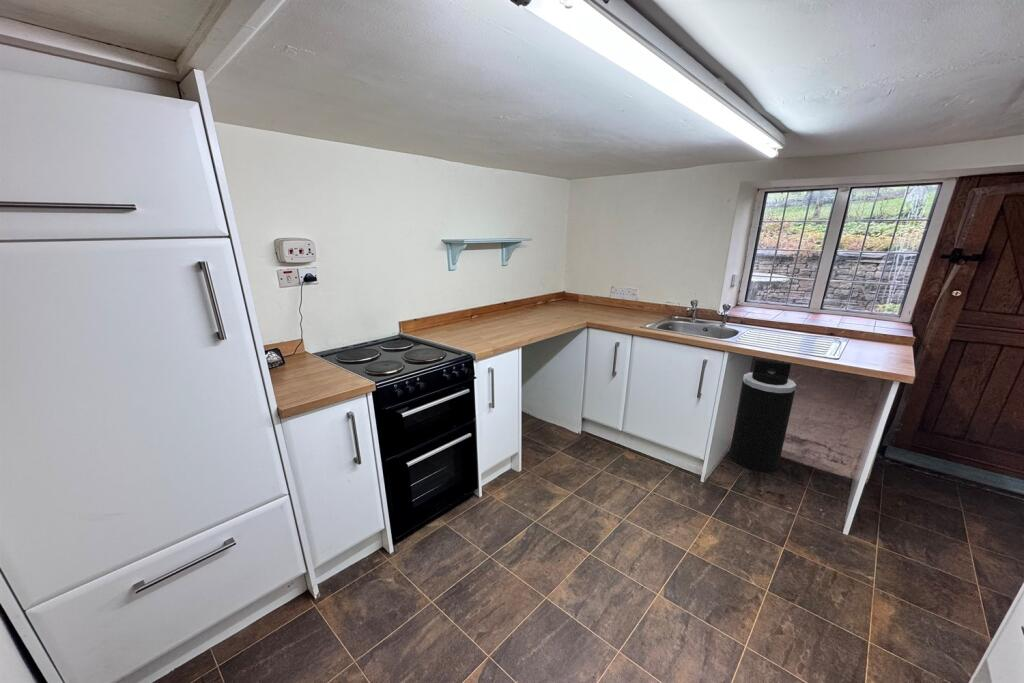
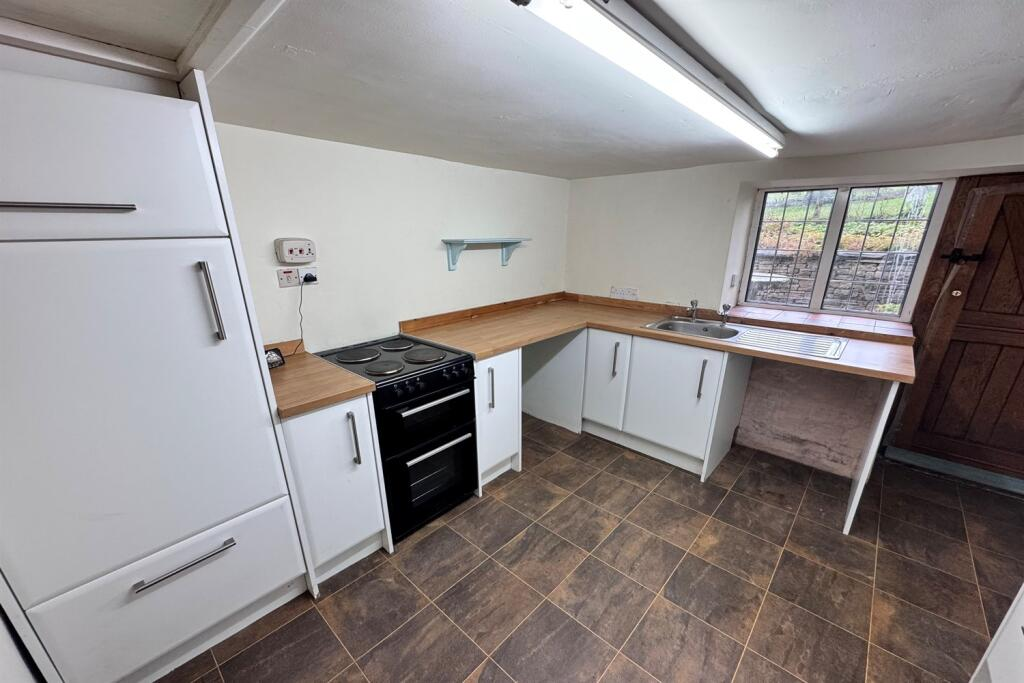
- trash can [729,358,797,473]
